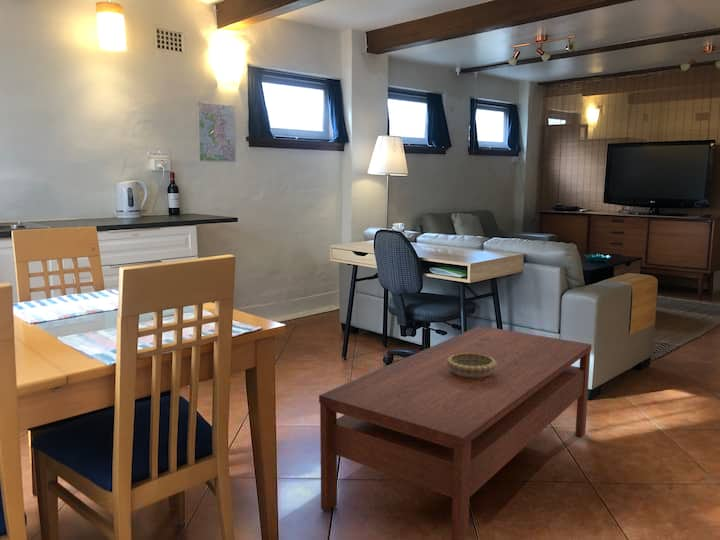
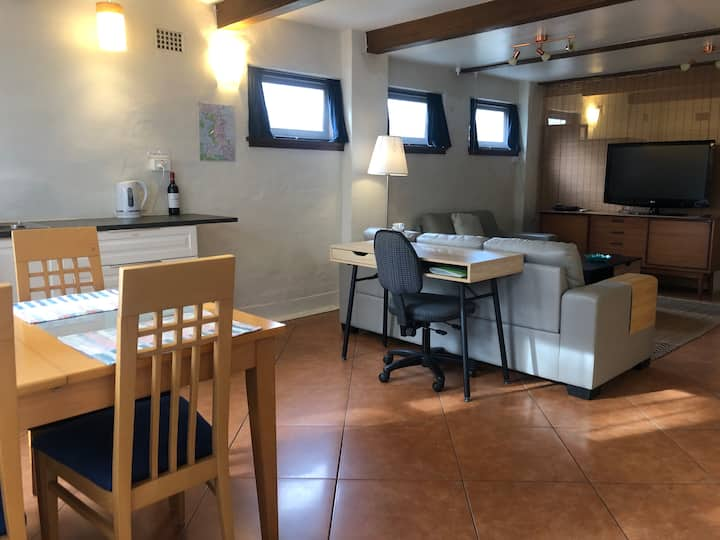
- decorative bowl [447,353,497,378]
- coffee table [318,325,593,540]
